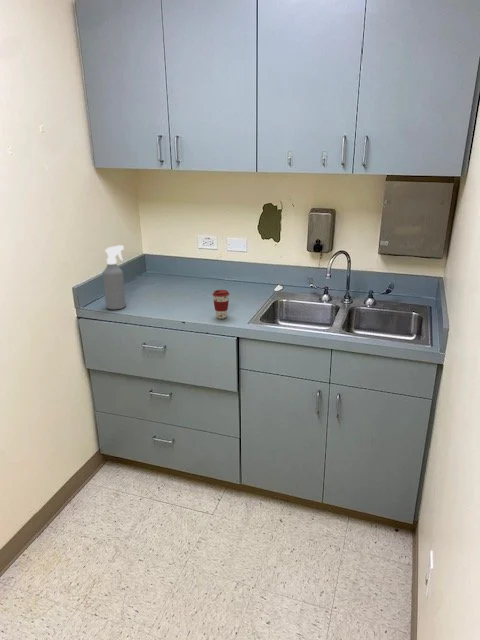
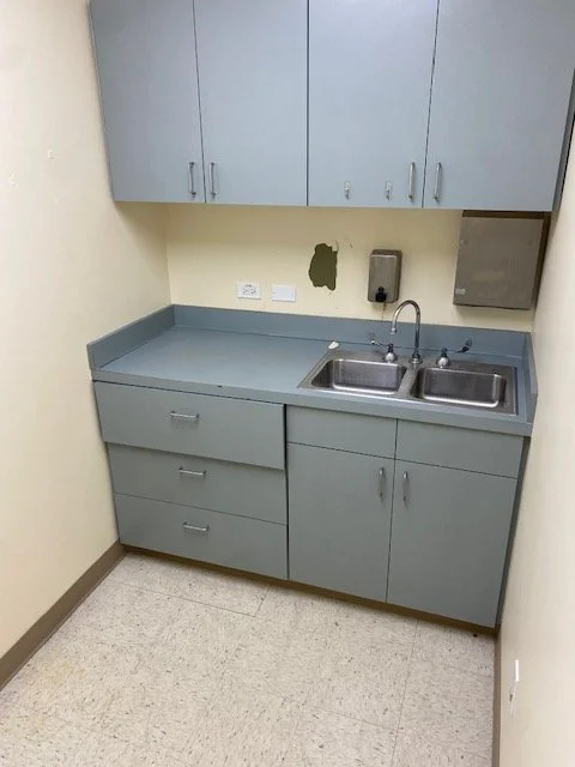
- coffee cup [212,289,230,320]
- spray bottle [102,244,127,310]
